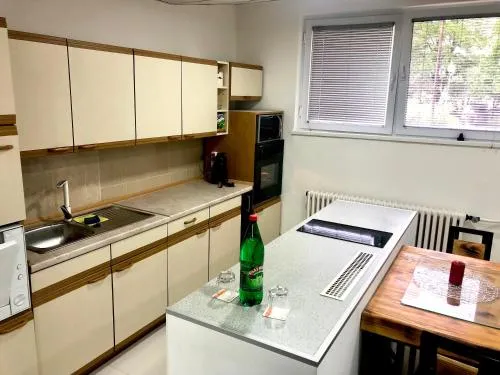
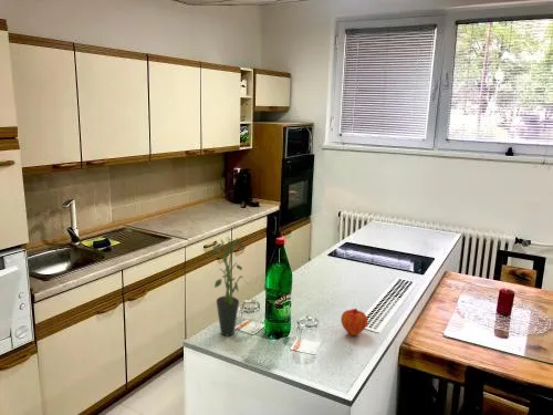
+ potted plant [210,236,251,338]
+ fruit [340,308,368,336]
